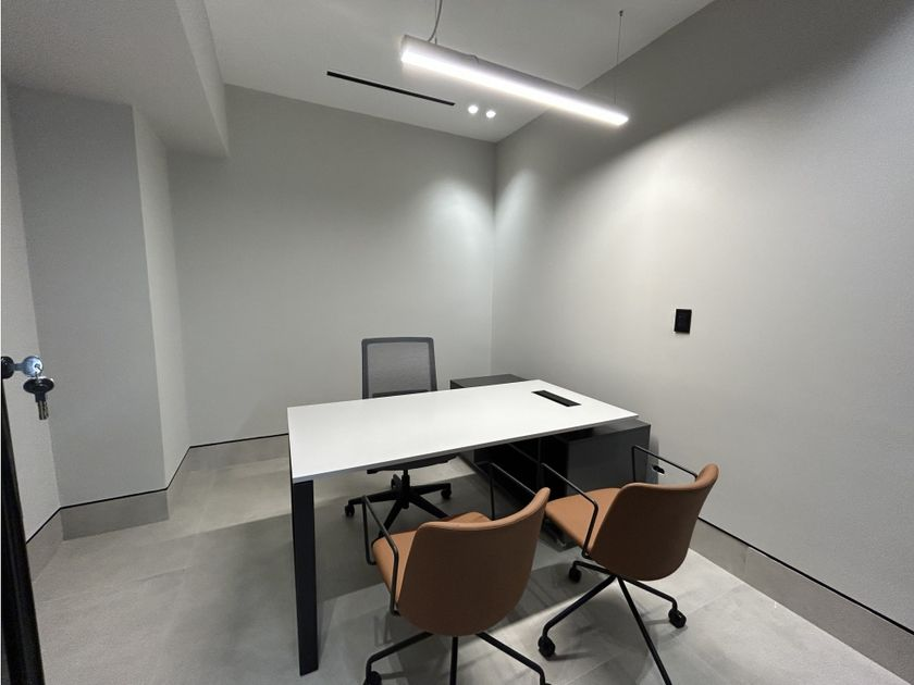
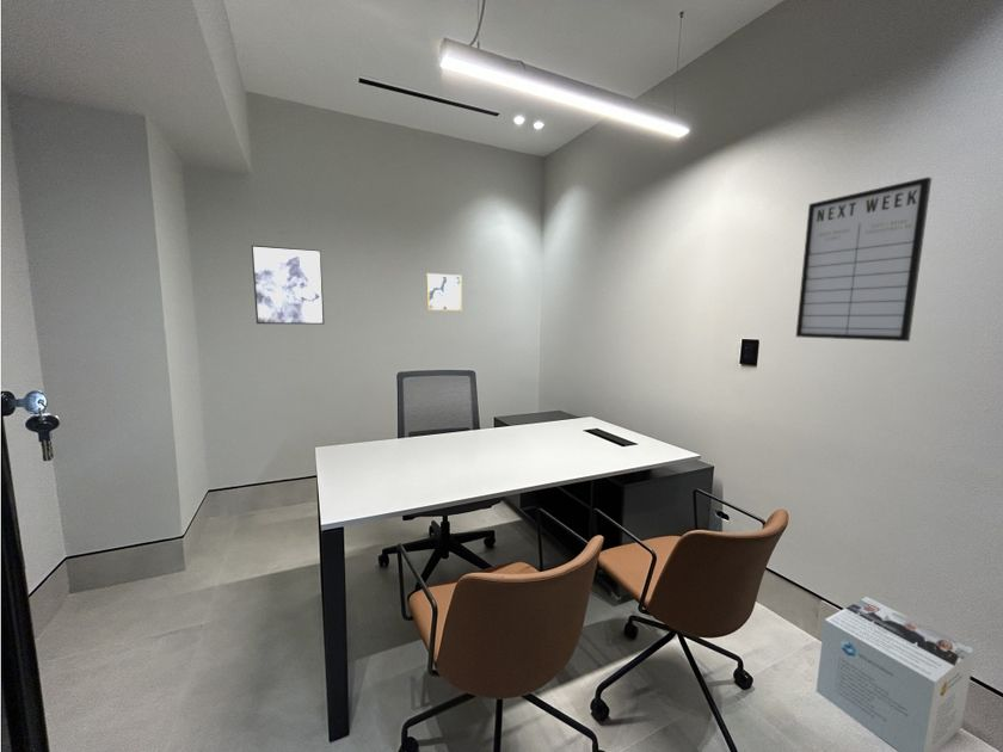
+ wall art [425,272,463,312]
+ cardboard box [814,596,976,752]
+ writing board [795,175,933,343]
+ wall art [251,244,326,326]
